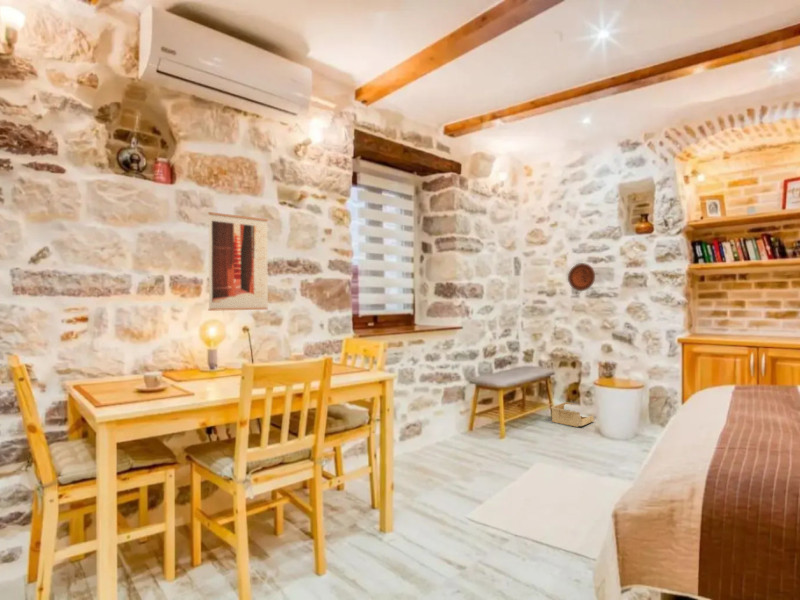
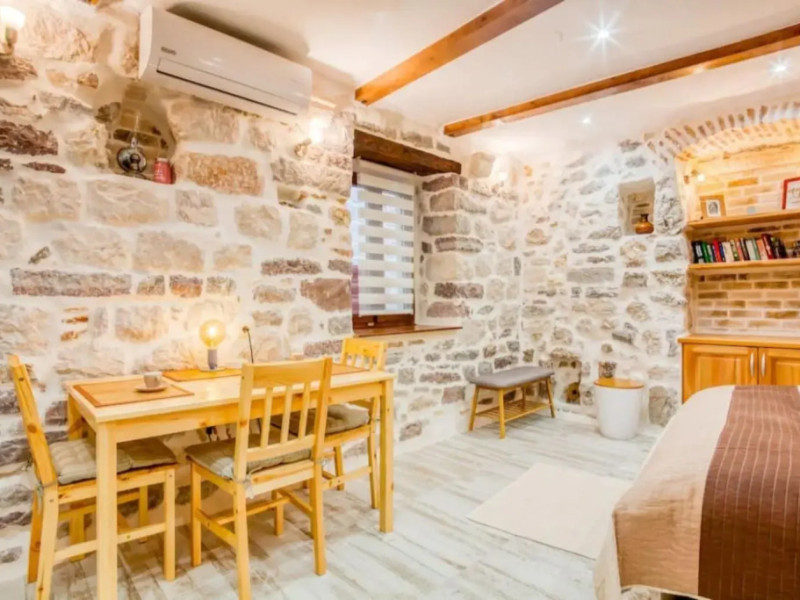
- storage bin [550,401,596,428]
- wall art [207,211,269,312]
- decorative plate [567,262,596,292]
